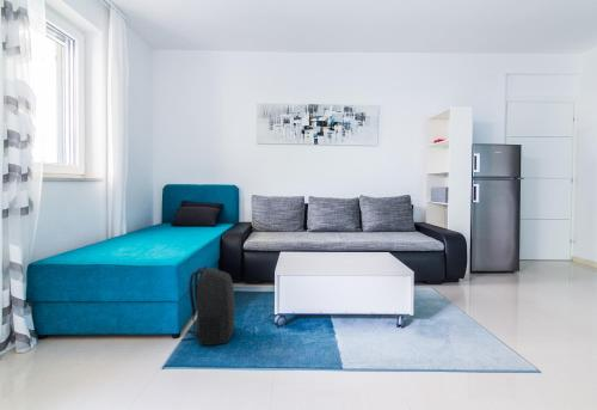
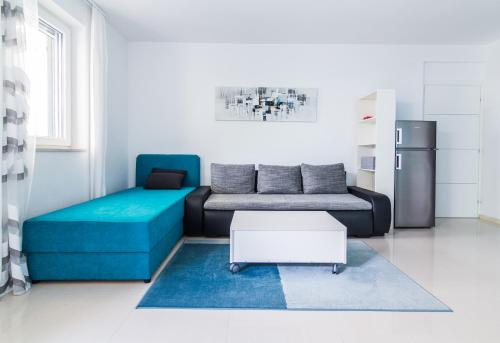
- backpack [180,264,236,347]
